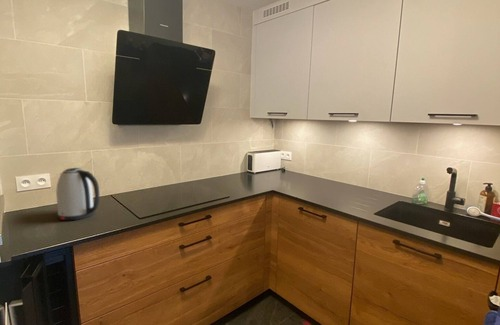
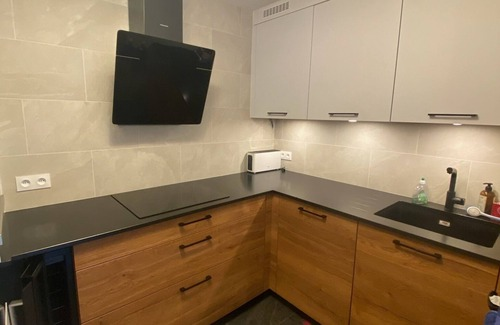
- kettle [55,167,100,221]
